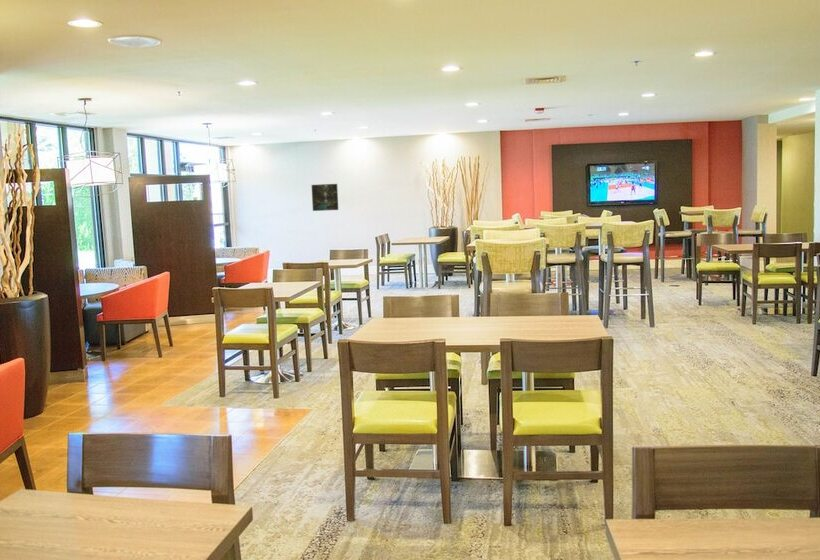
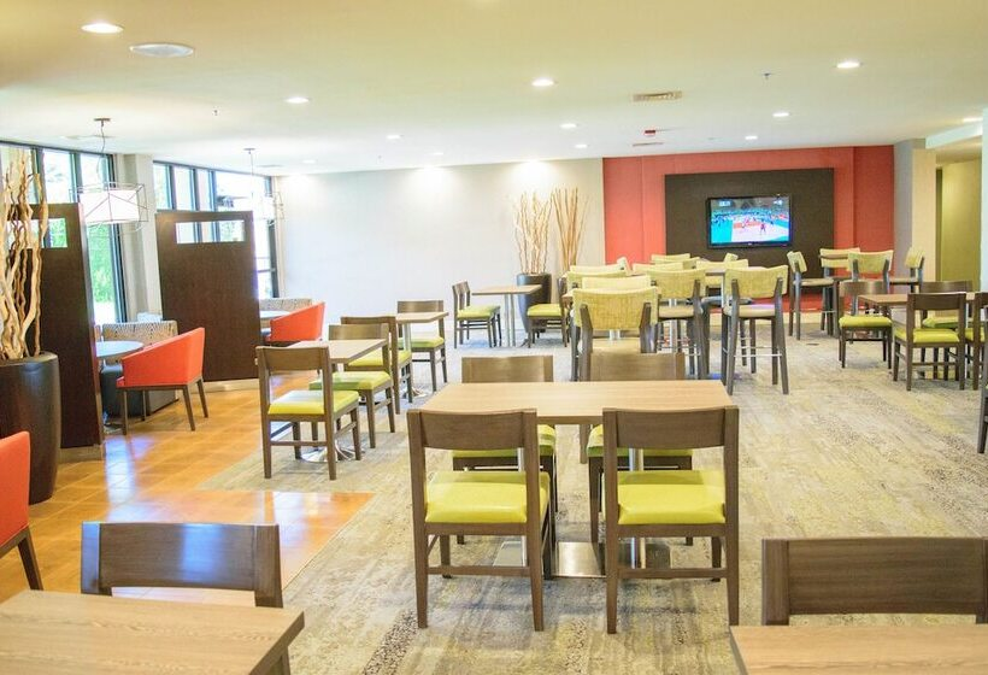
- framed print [311,183,339,212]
